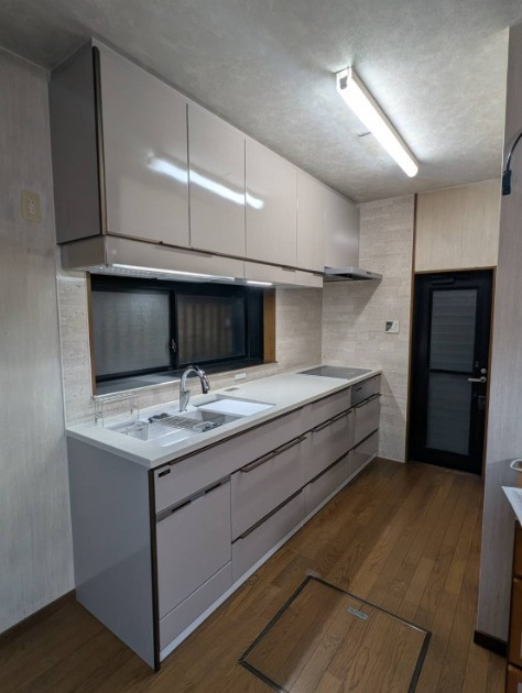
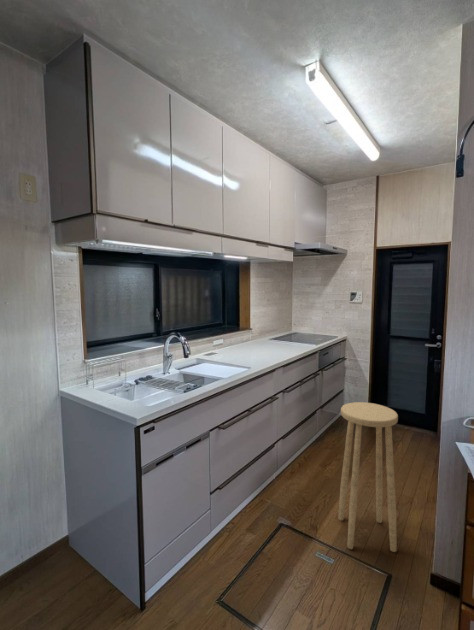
+ stool [337,401,399,553]
